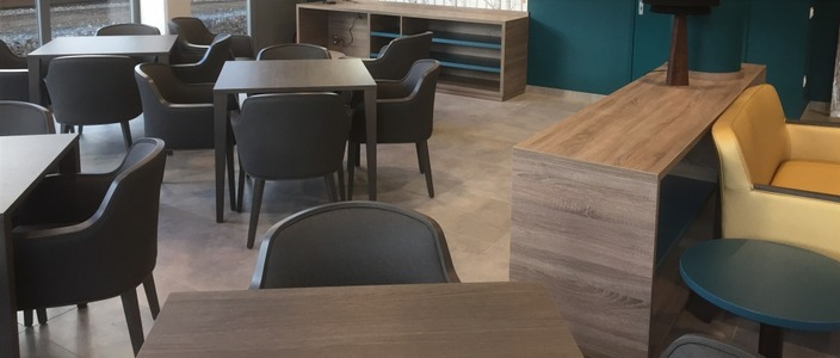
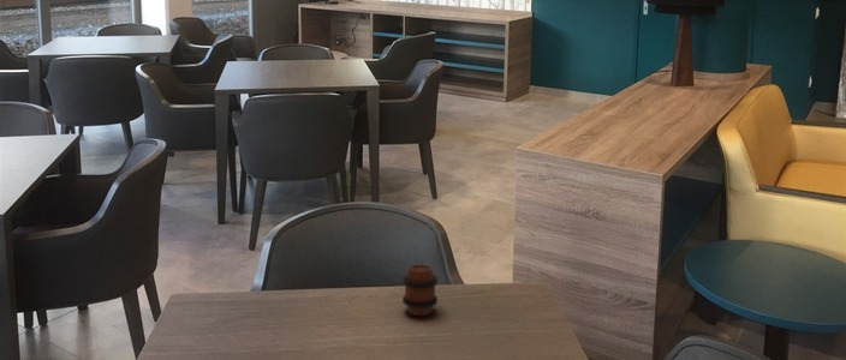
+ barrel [401,264,439,317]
